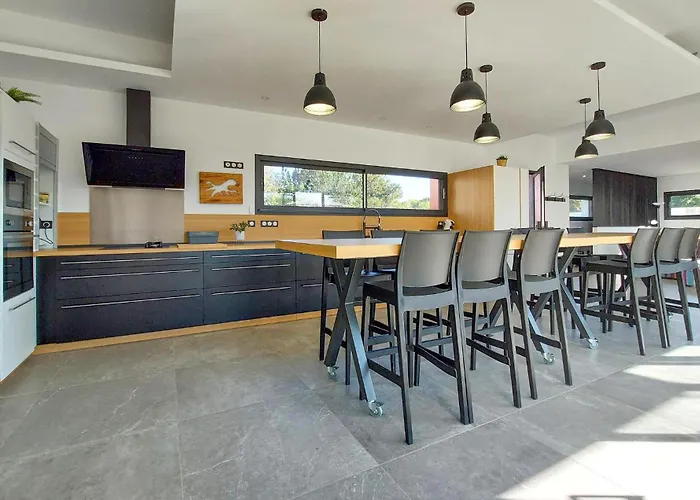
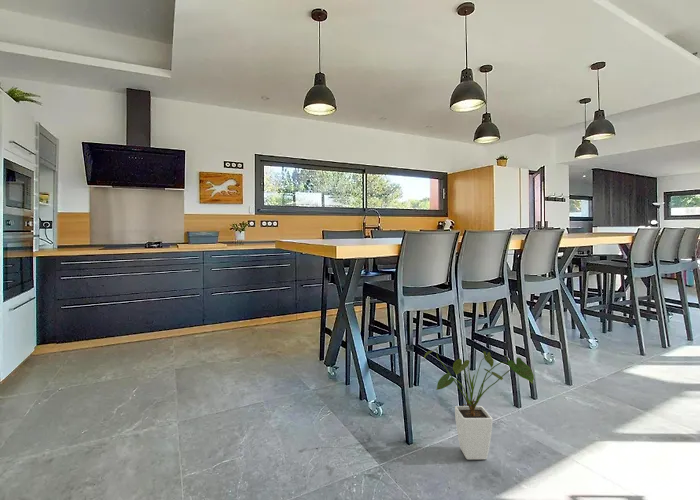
+ house plant [423,345,535,460]
